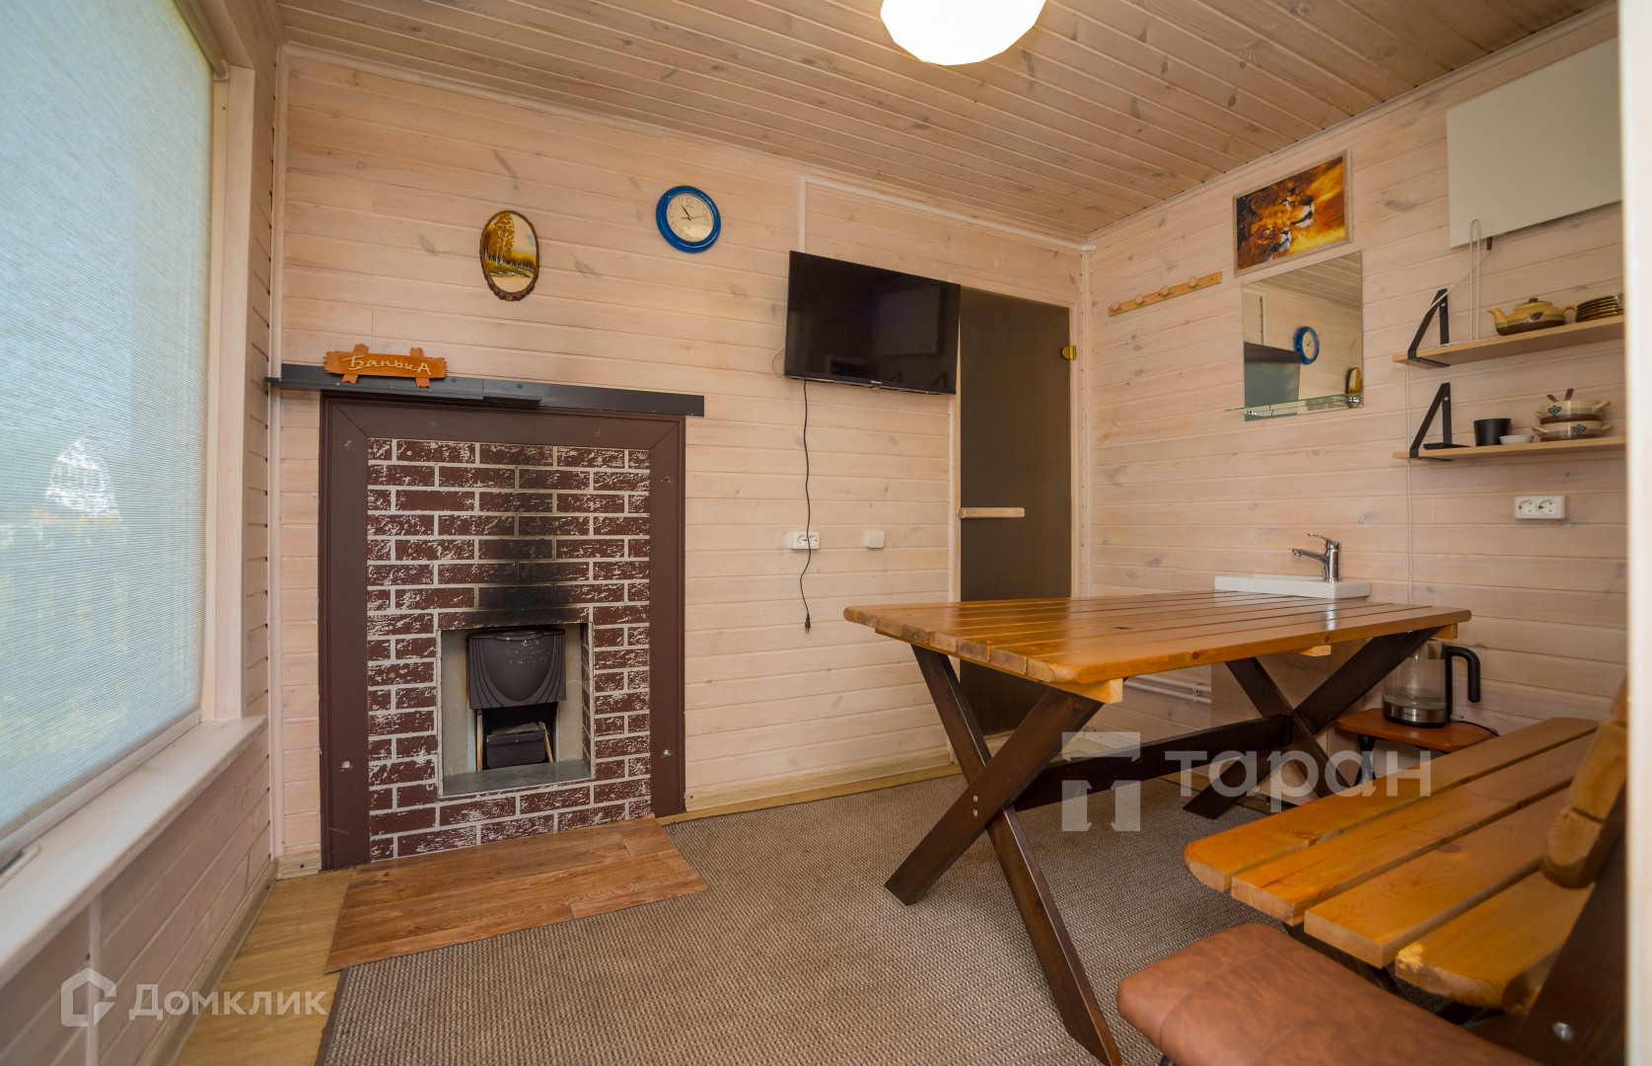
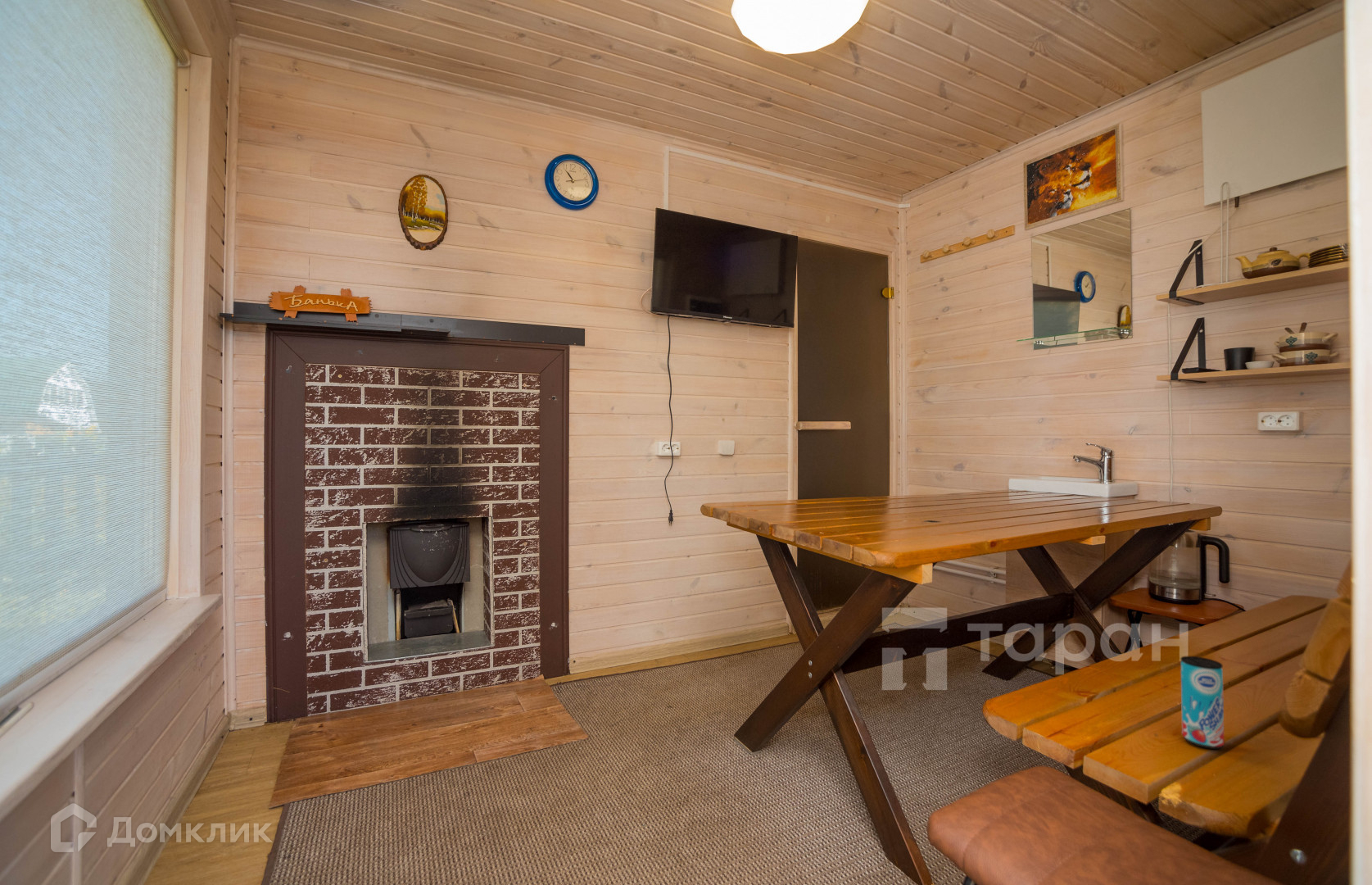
+ beverage can [1180,656,1225,750]
